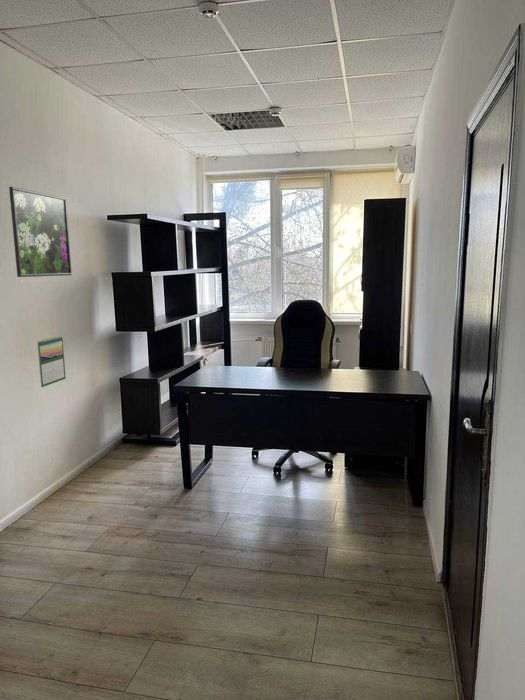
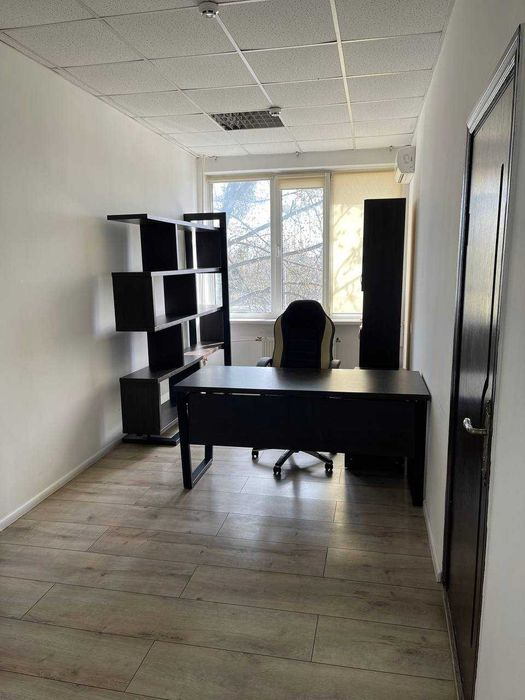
- calendar [36,335,67,388]
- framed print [8,186,73,278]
